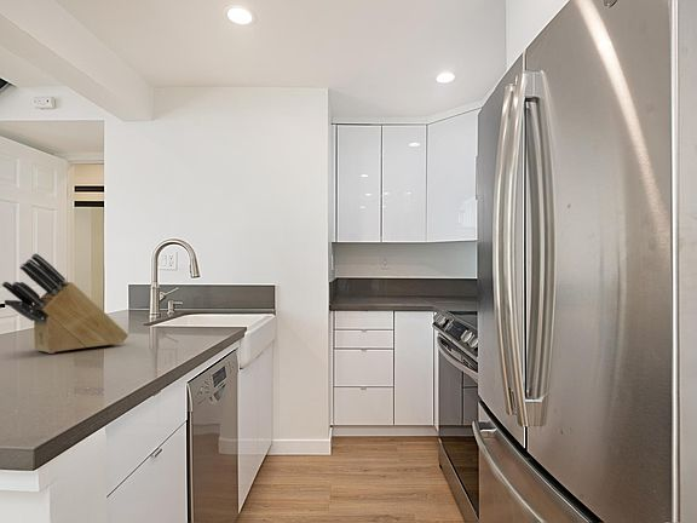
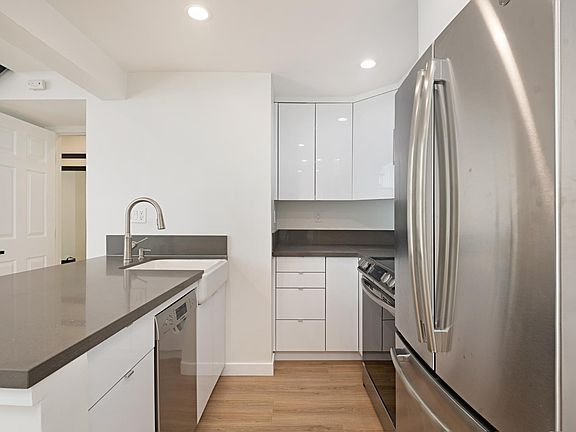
- knife block [1,252,129,355]
